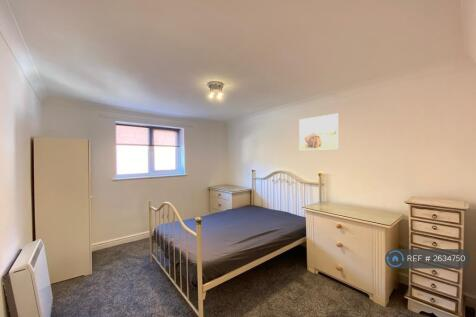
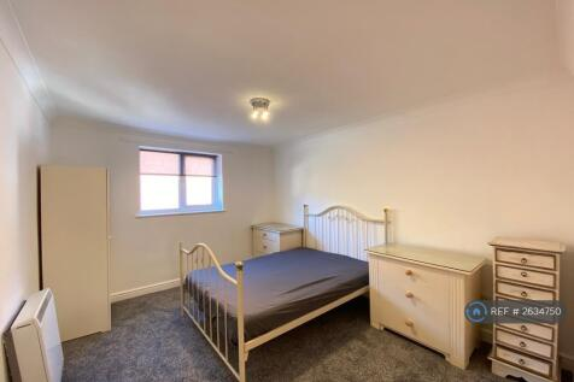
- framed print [299,113,339,151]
